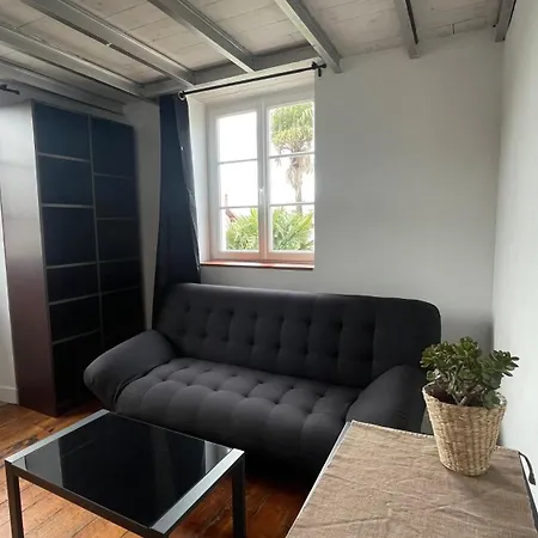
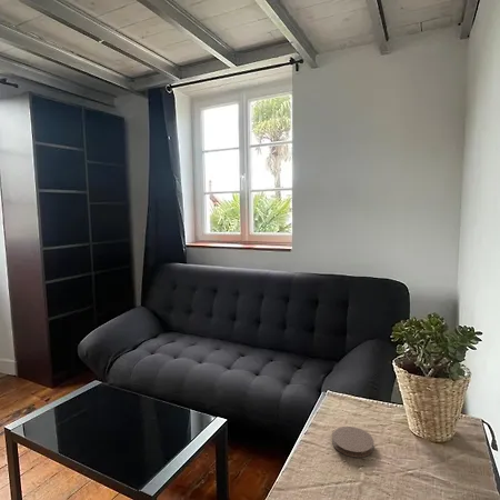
+ coaster [331,426,374,459]
